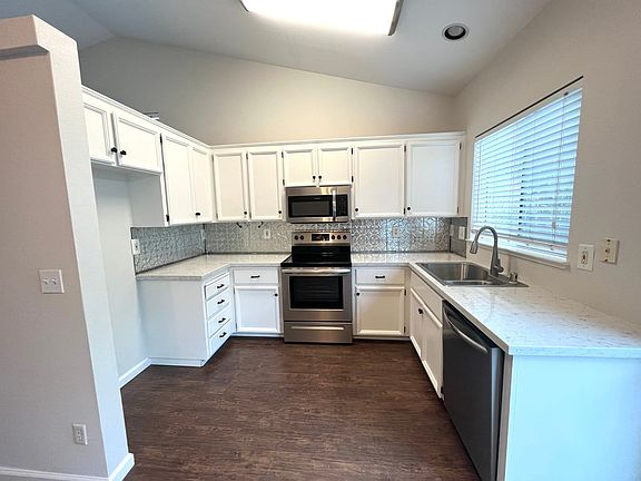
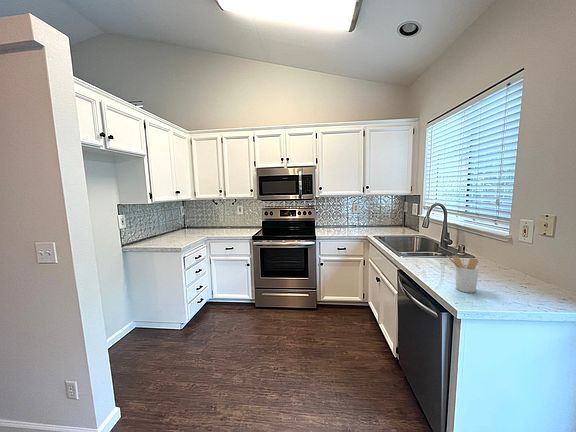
+ utensil holder [446,255,480,294]
